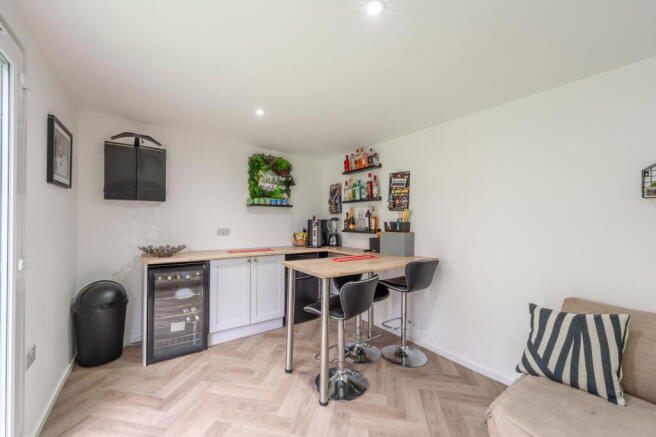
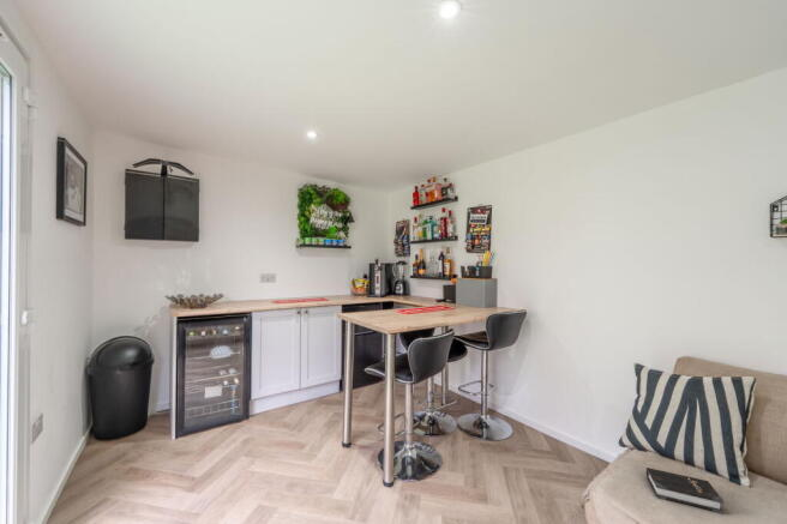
+ hardback book [645,466,725,514]
